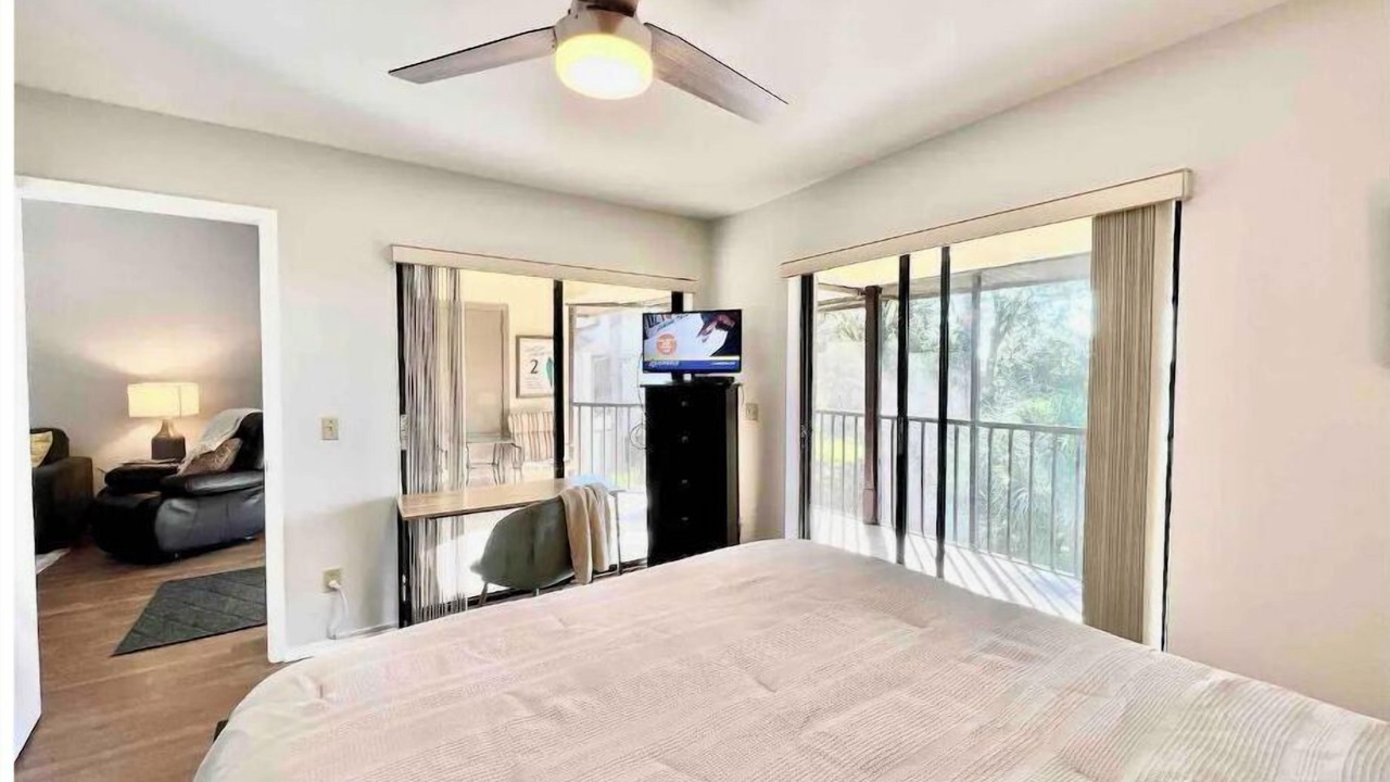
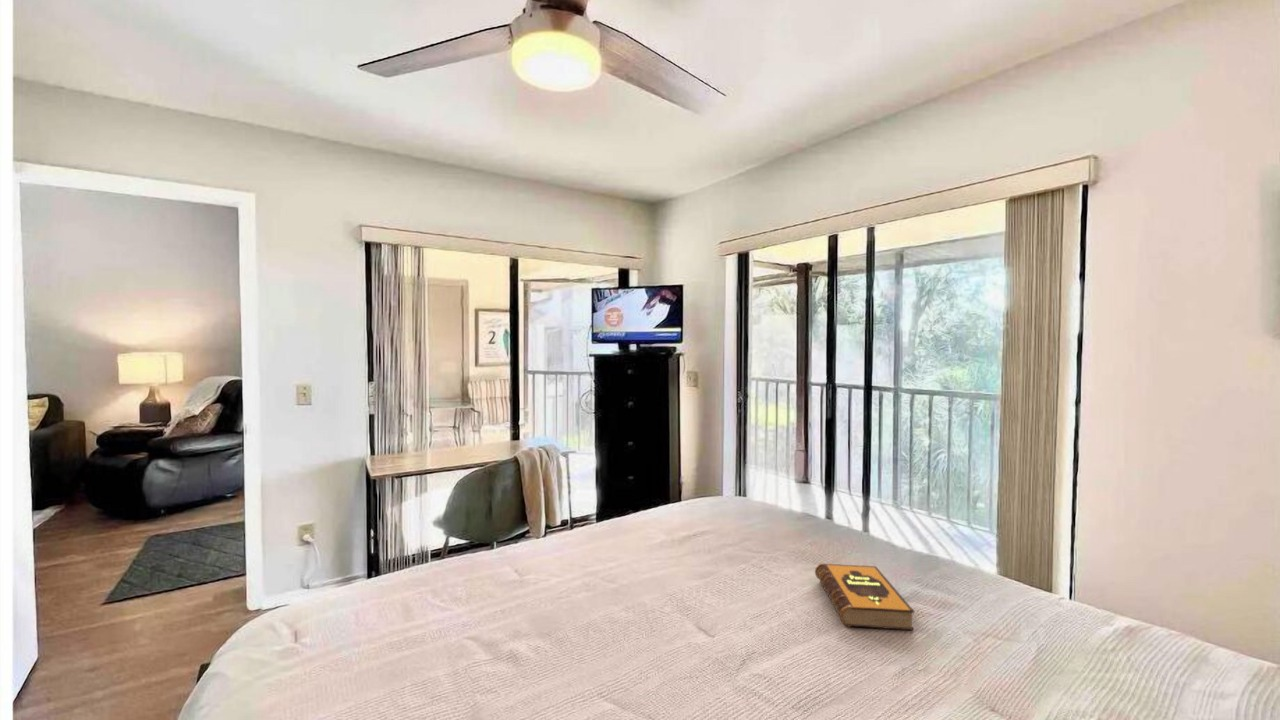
+ hardback book [814,562,915,631]
